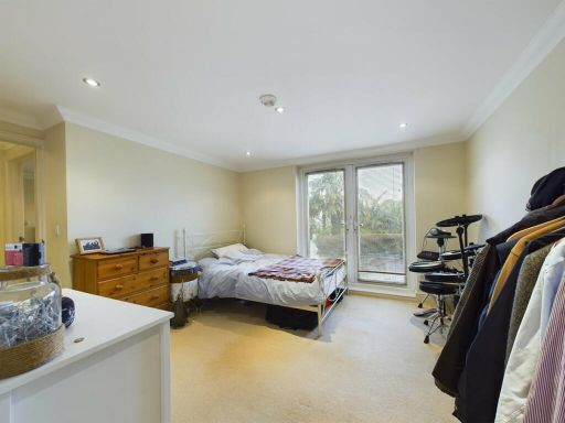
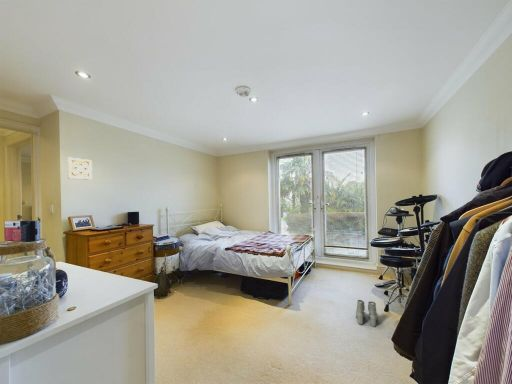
+ boots [355,299,378,328]
+ wall ornament [67,157,93,180]
